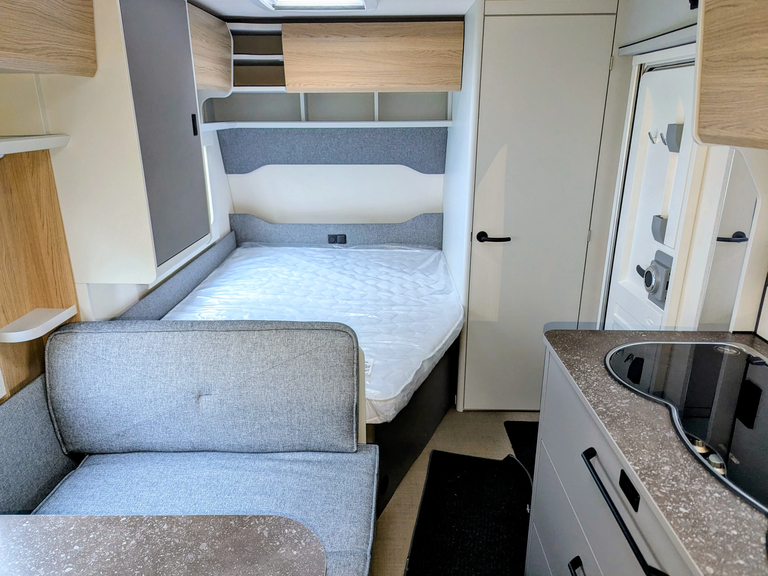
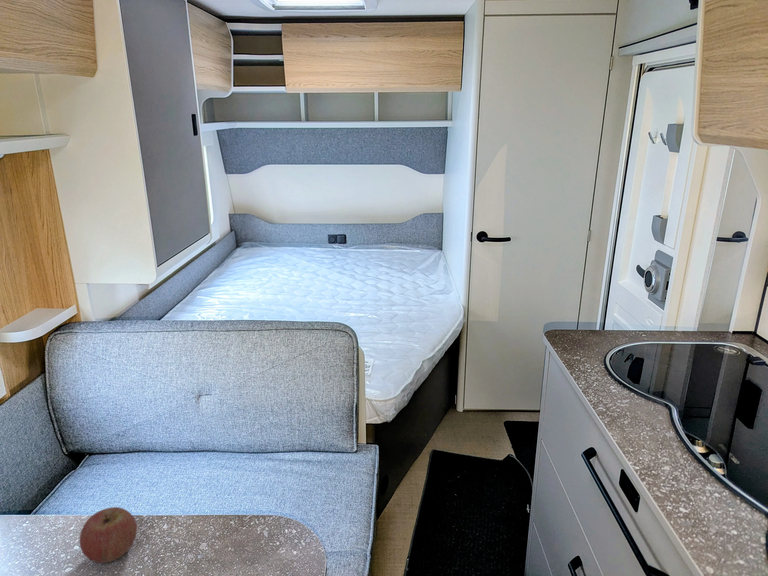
+ apple [79,506,138,564]
